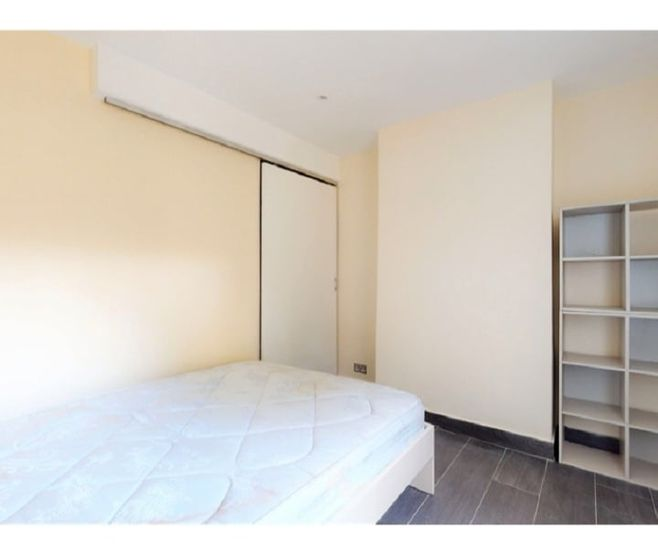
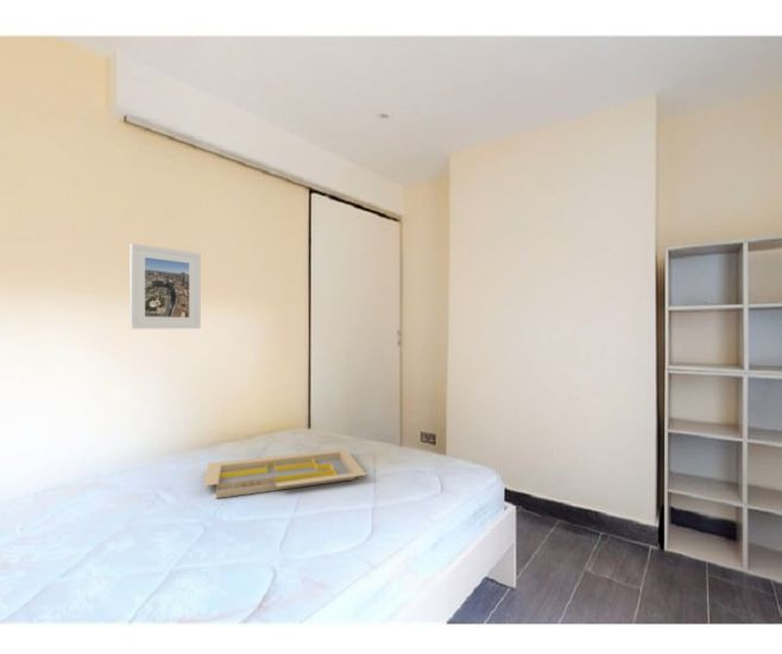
+ serving tray [201,447,367,499]
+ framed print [128,243,202,329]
